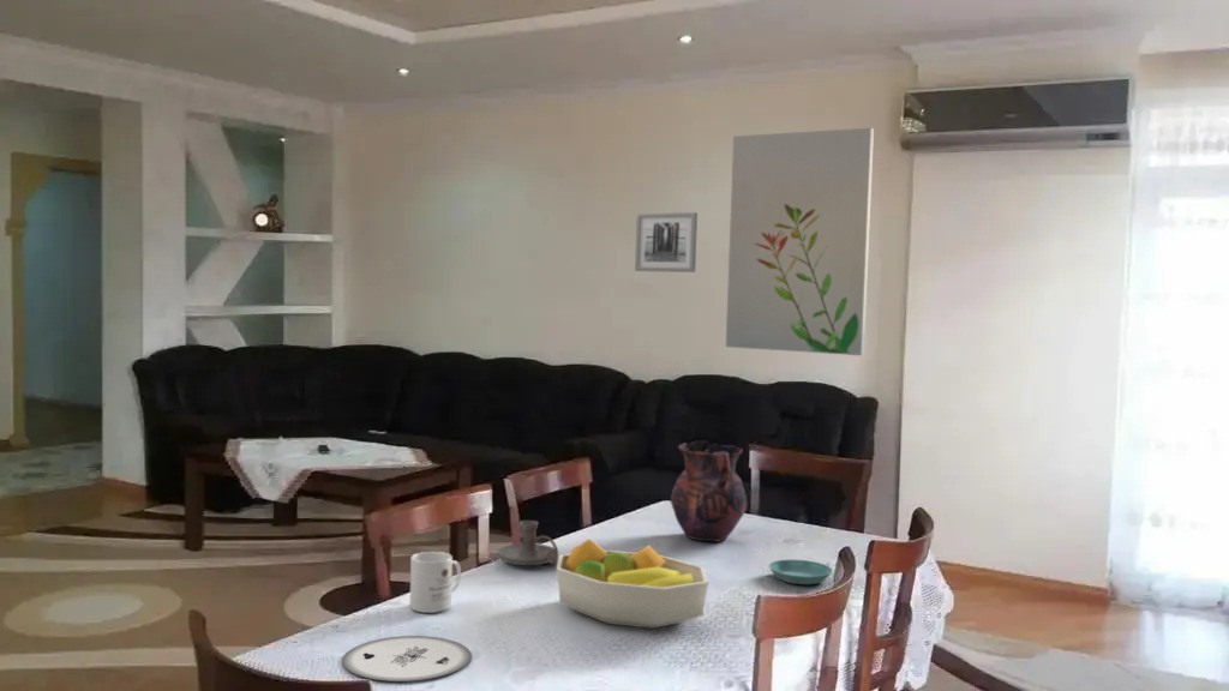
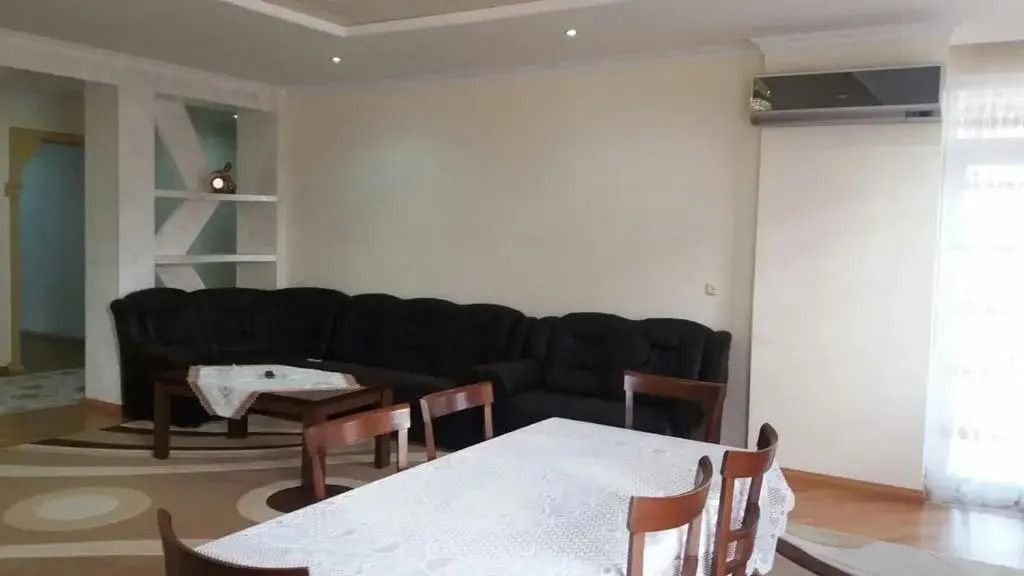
- candle holder [496,519,559,566]
- mug [409,551,462,614]
- saucer [768,558,834,585]
- vase [670,439,748,543]
- wall art [634,211,699,274]
- fruit bowl [556,537,709,630]
- plate [341,635,472,683]
- wall art [725,127,875,356]
